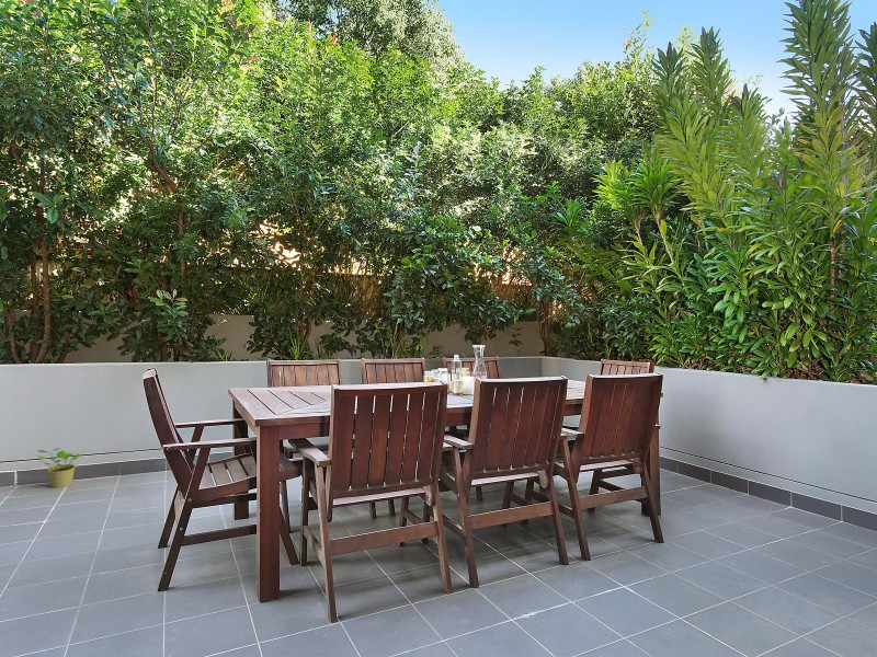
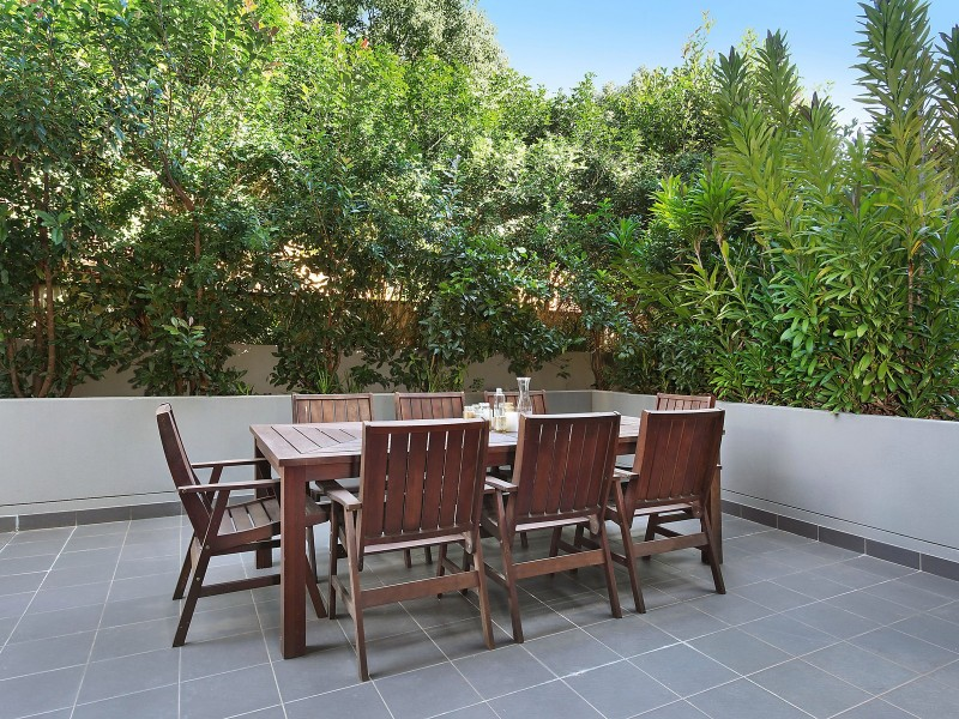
- potted plant [37,448,81,488]
